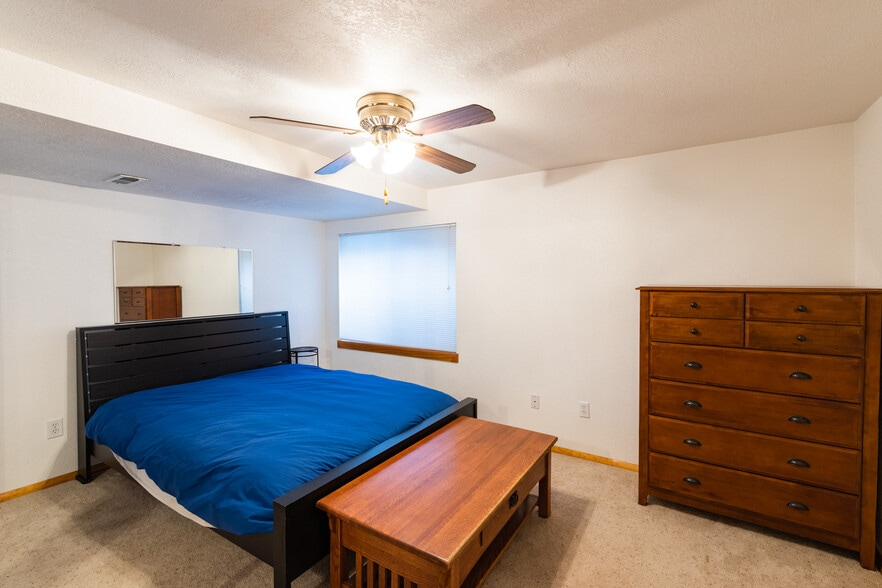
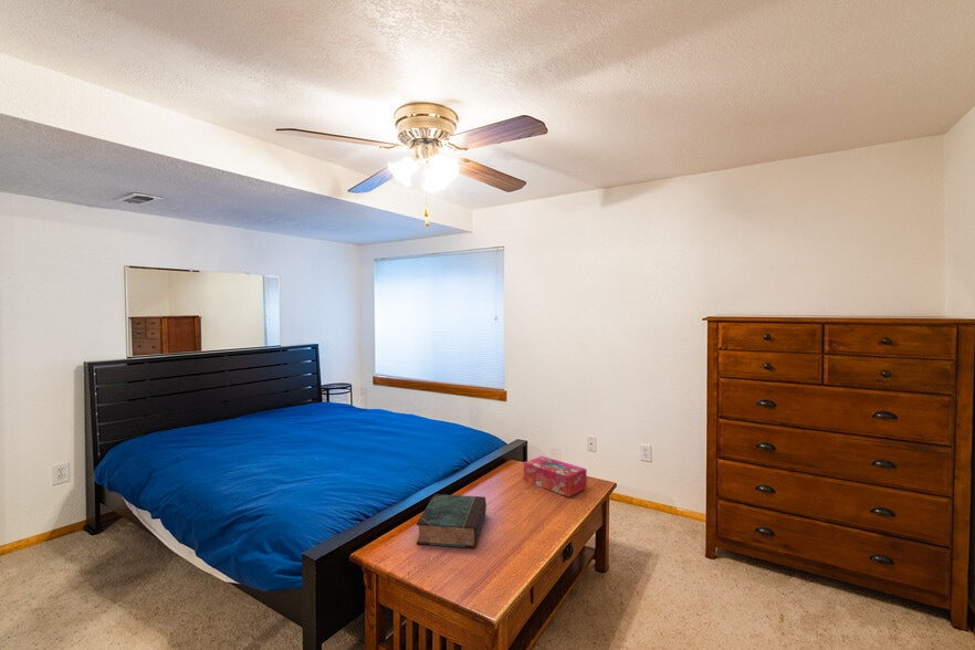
+ tissue box [523,455,588,499]
+ book [416,493,488,549]
